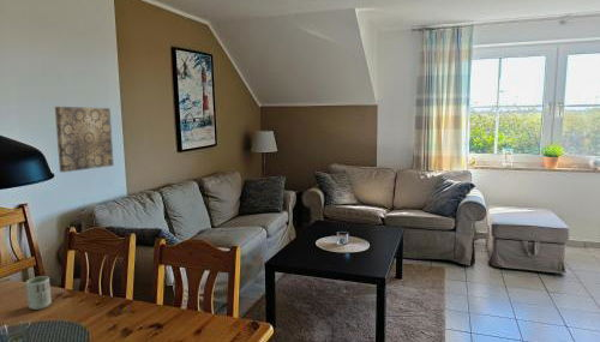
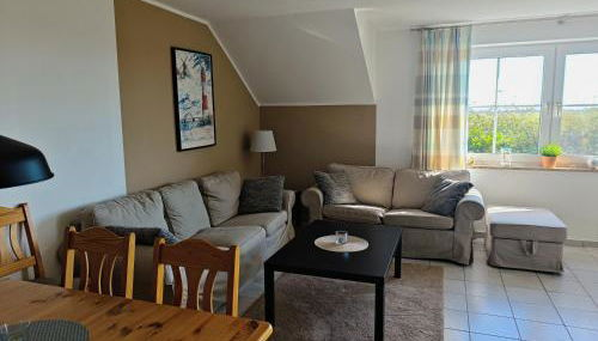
- cup [25,275,53,311]
- wall art [54,106,114,173]
